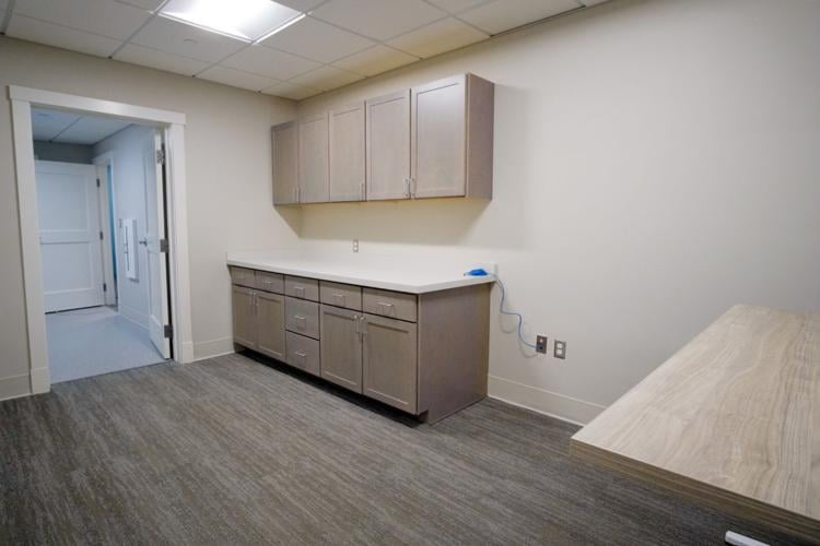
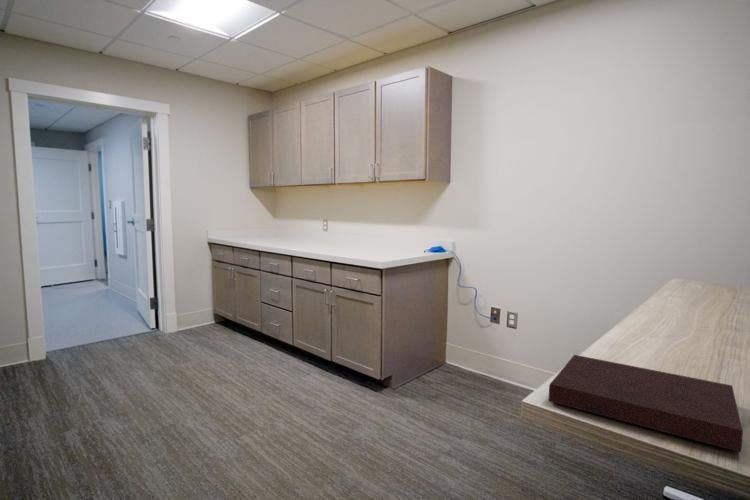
+ notebook [548,354,744,453]
